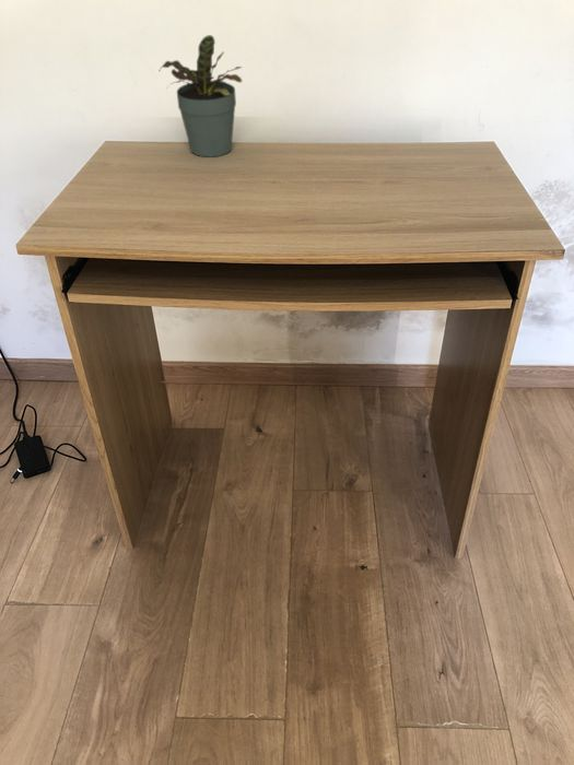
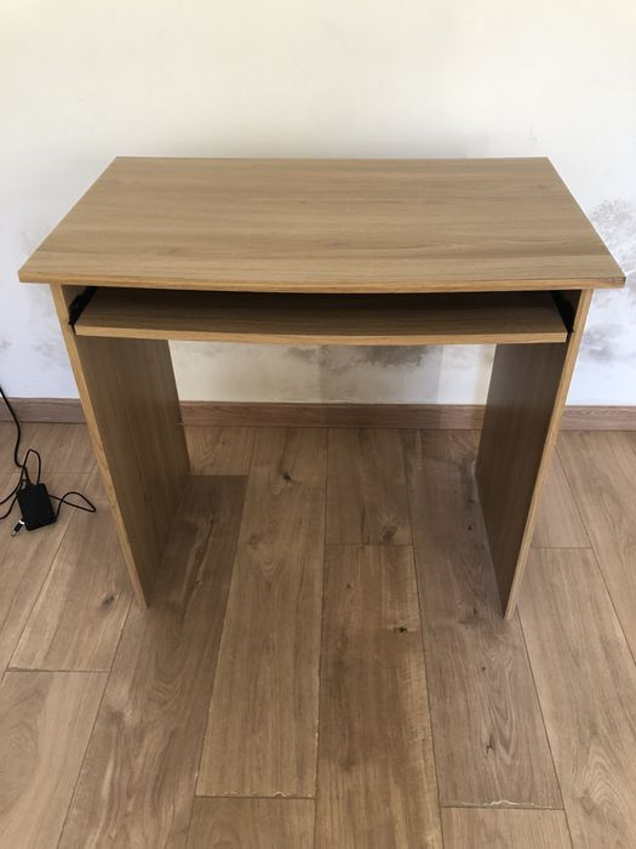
- potted plant [157,34,243,157]
